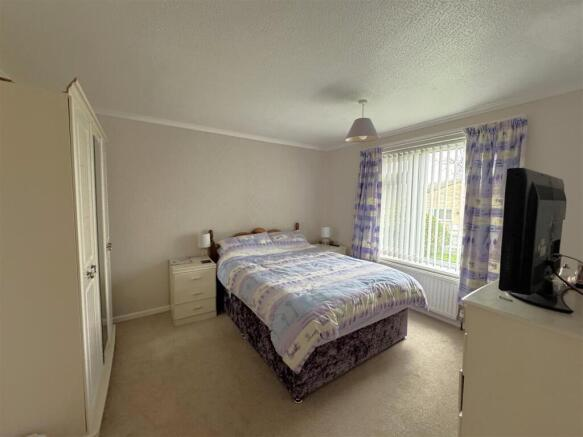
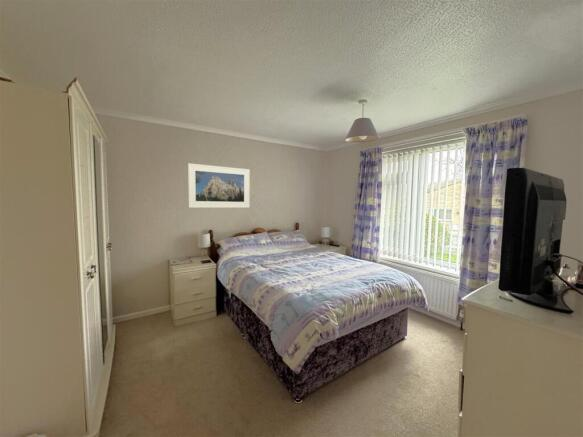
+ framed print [187,162,251,209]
